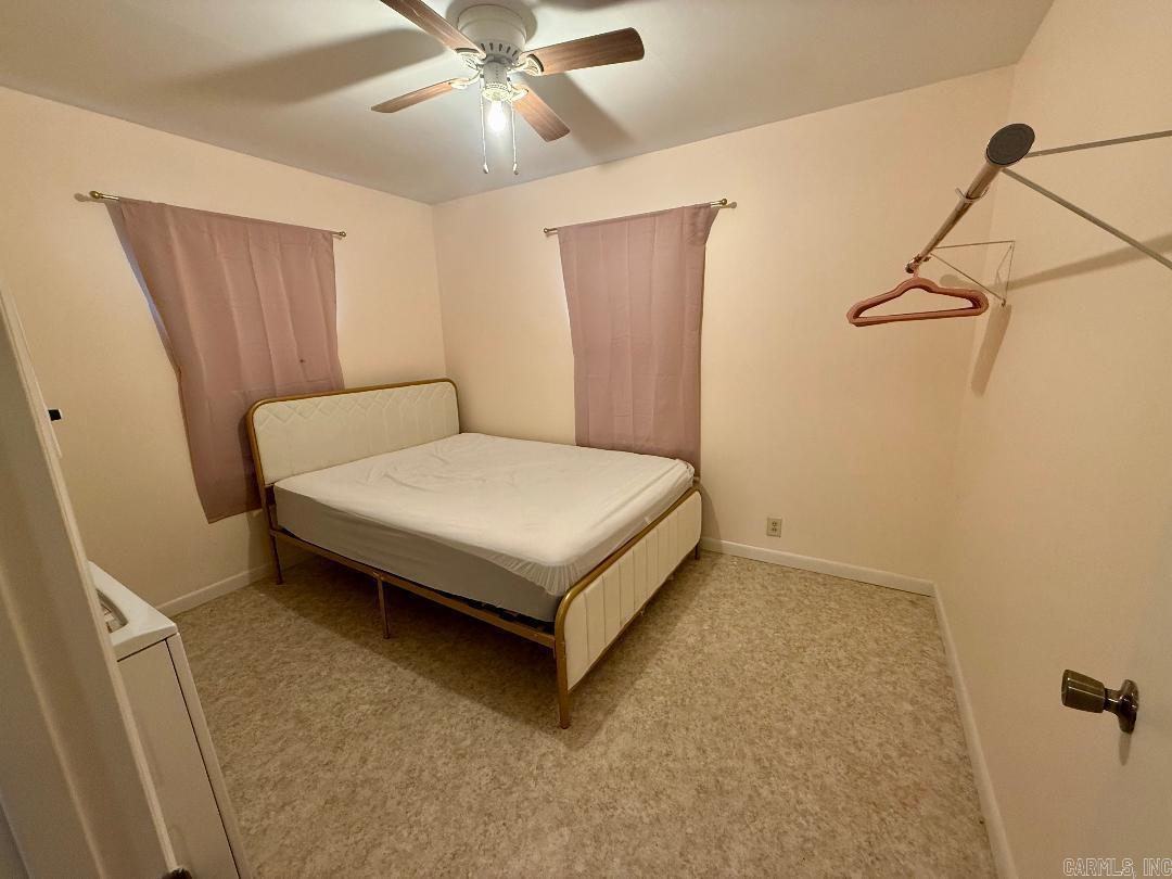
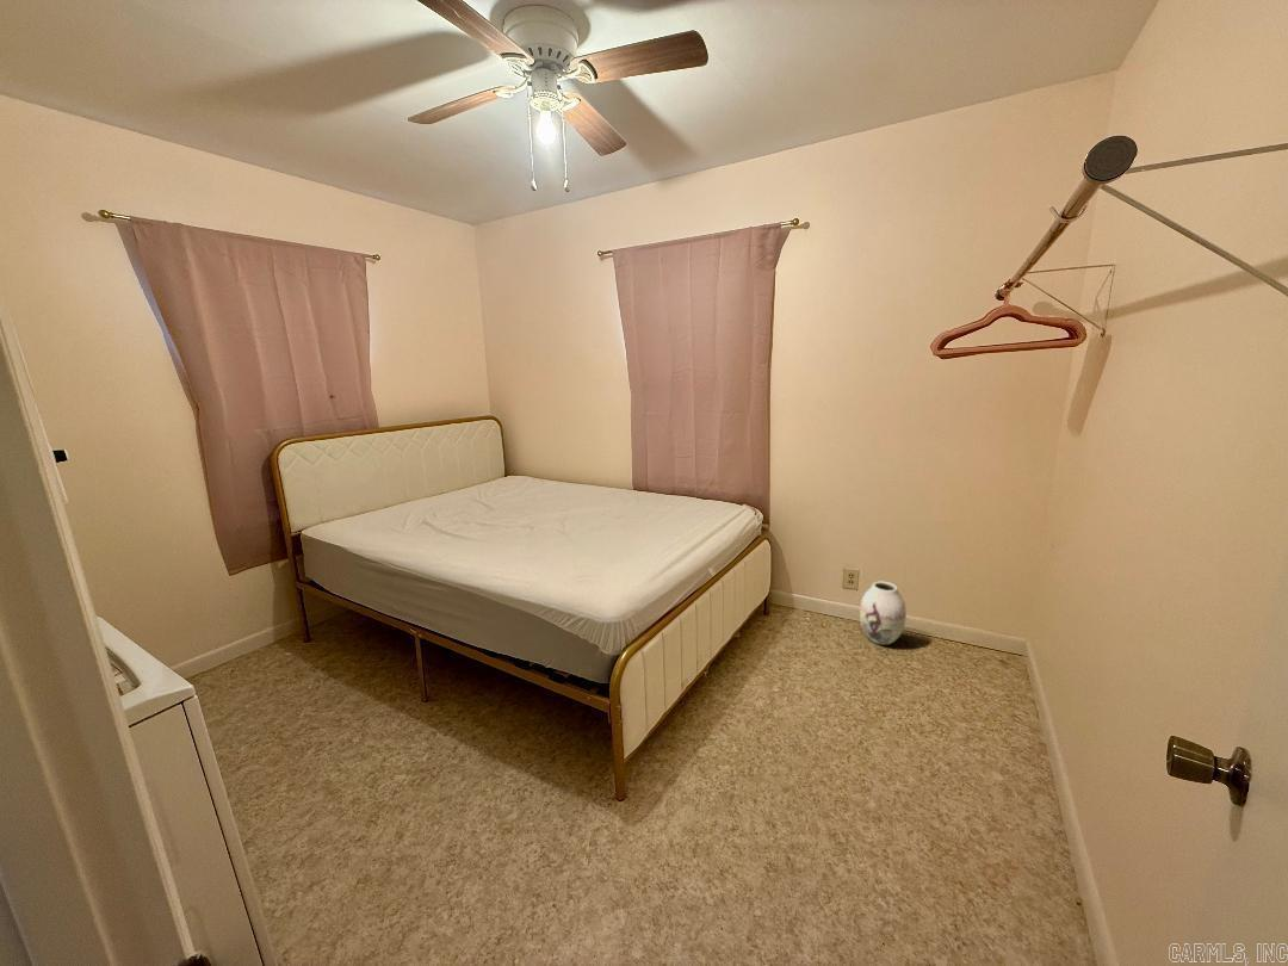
+ vase [859,581,908,646]
